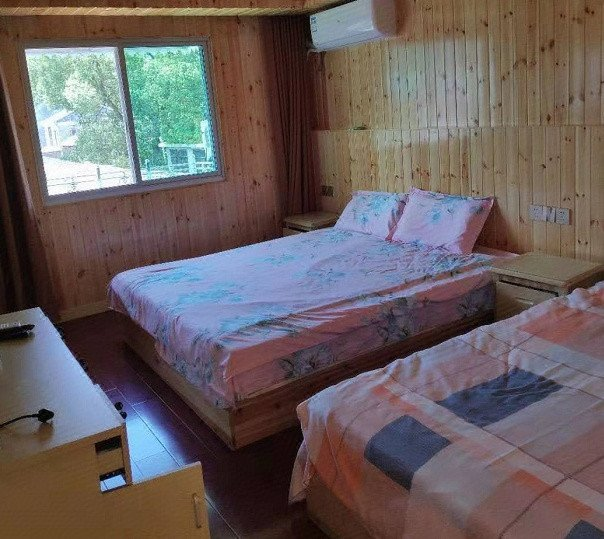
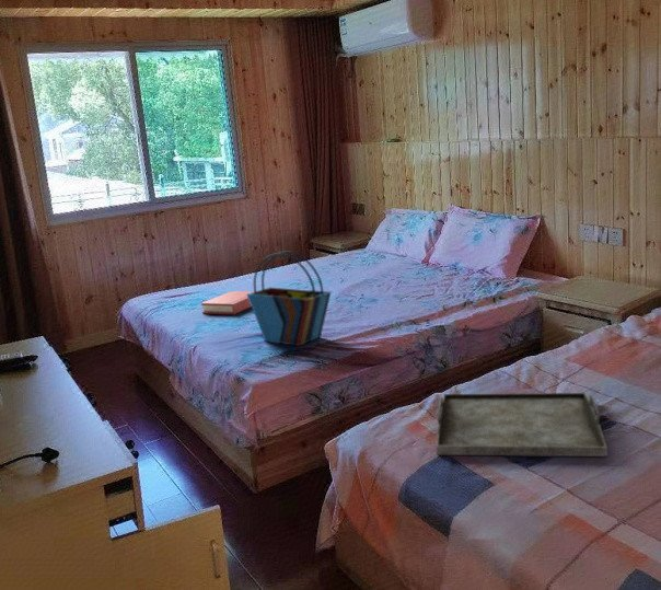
+ tote bag [247,251,332,347]
+ hardback book [200,290,253,315]
+ serving tray [436,392,608,458]
